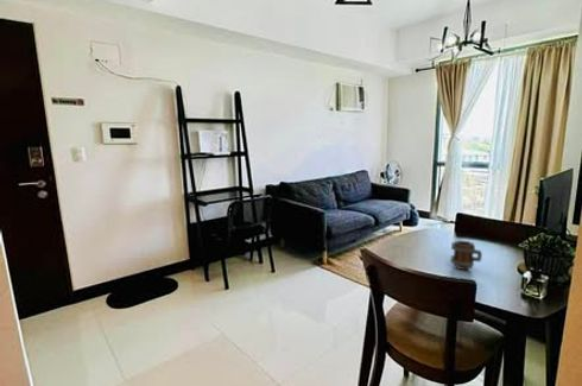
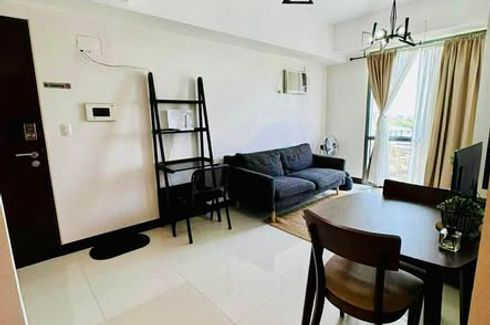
- mug [449,239,483,272]
